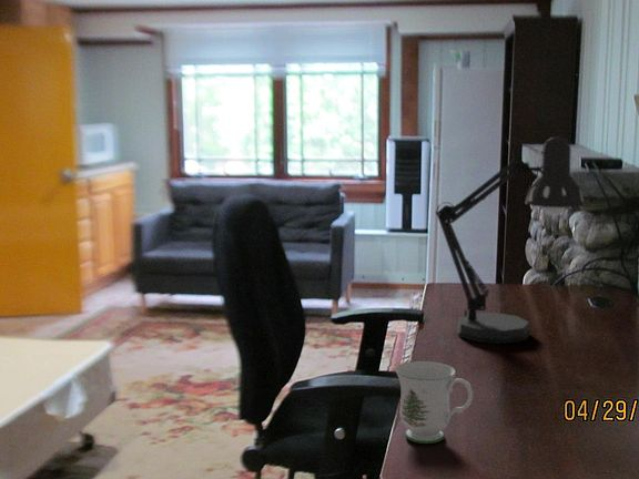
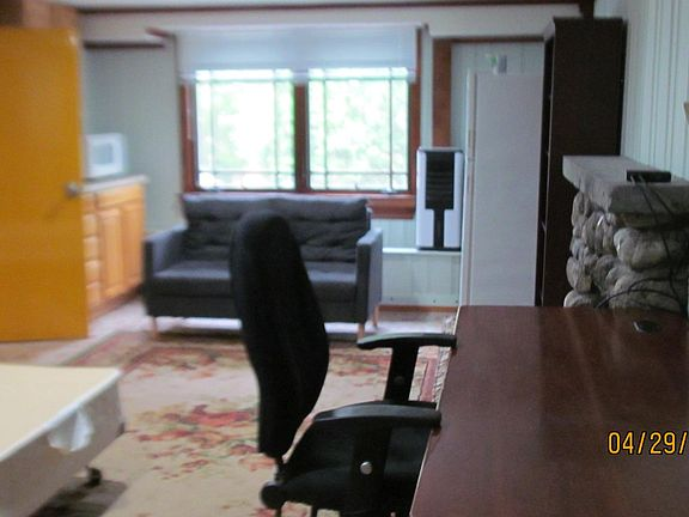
- mug [395,359,474,445]
- desk lamp [435,135,585,345]
